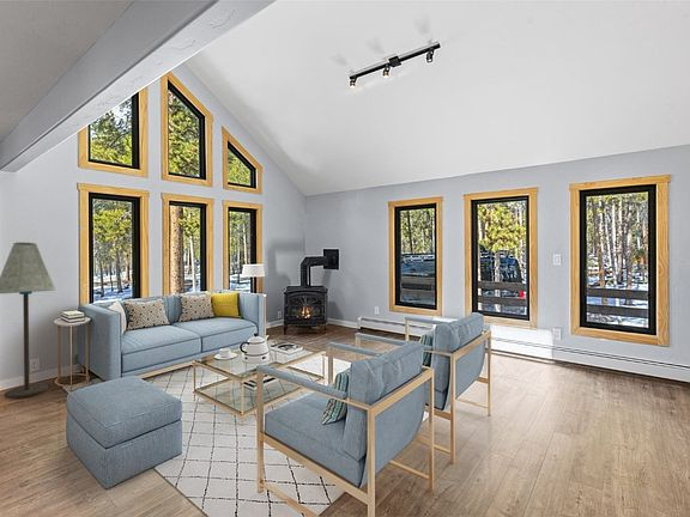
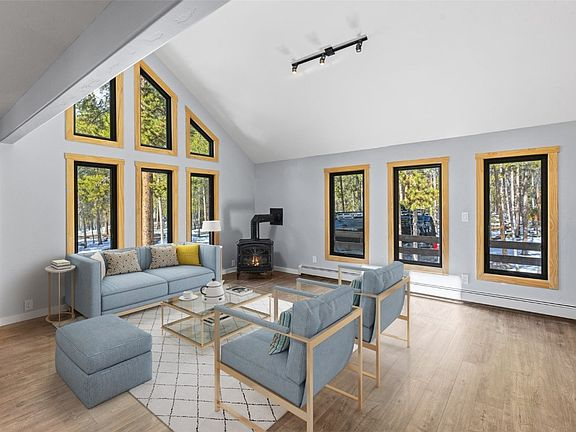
- floor lamp [0,242,56,400]
